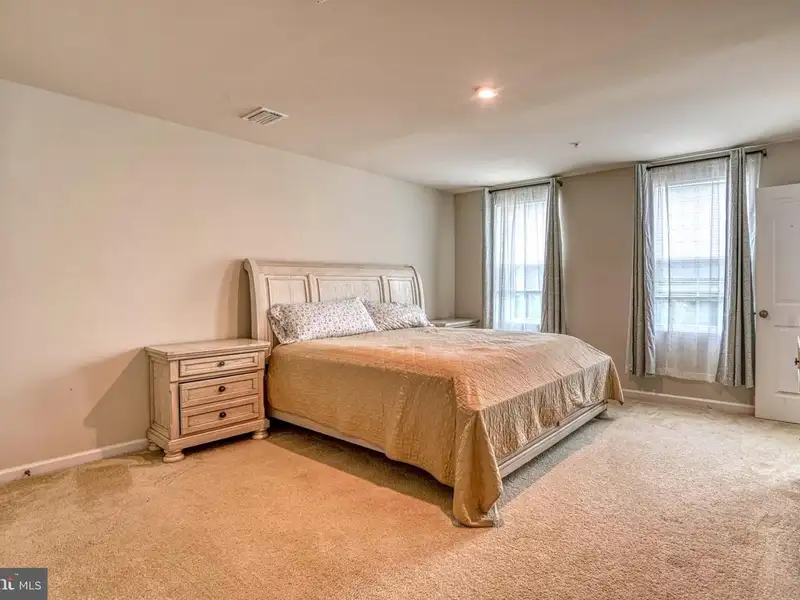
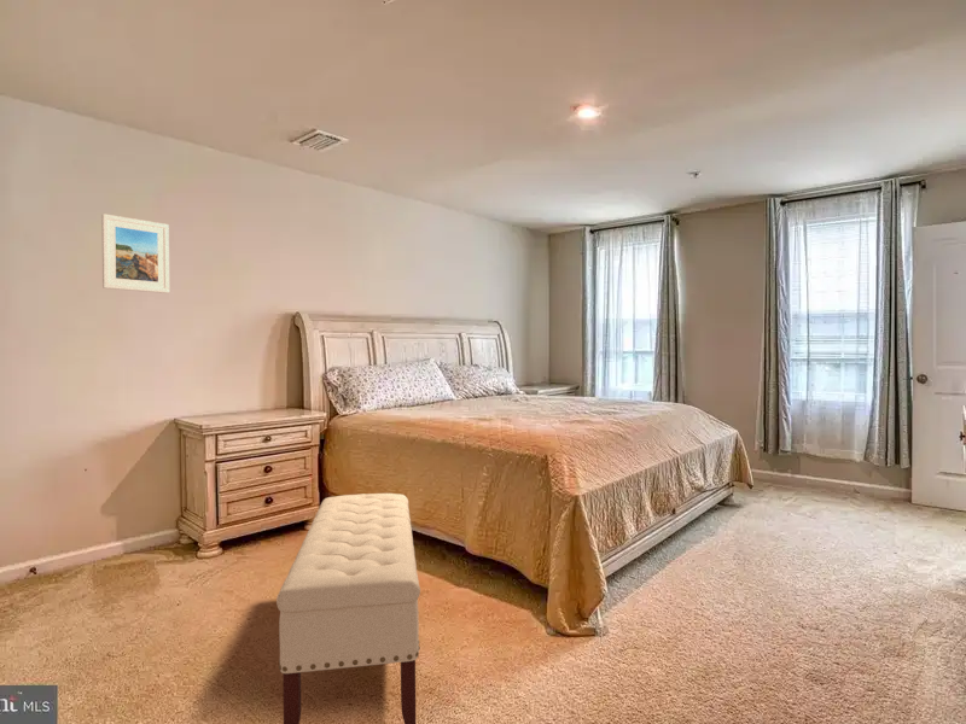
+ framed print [100,212,170,294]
+ bench [275,492,421,724]
